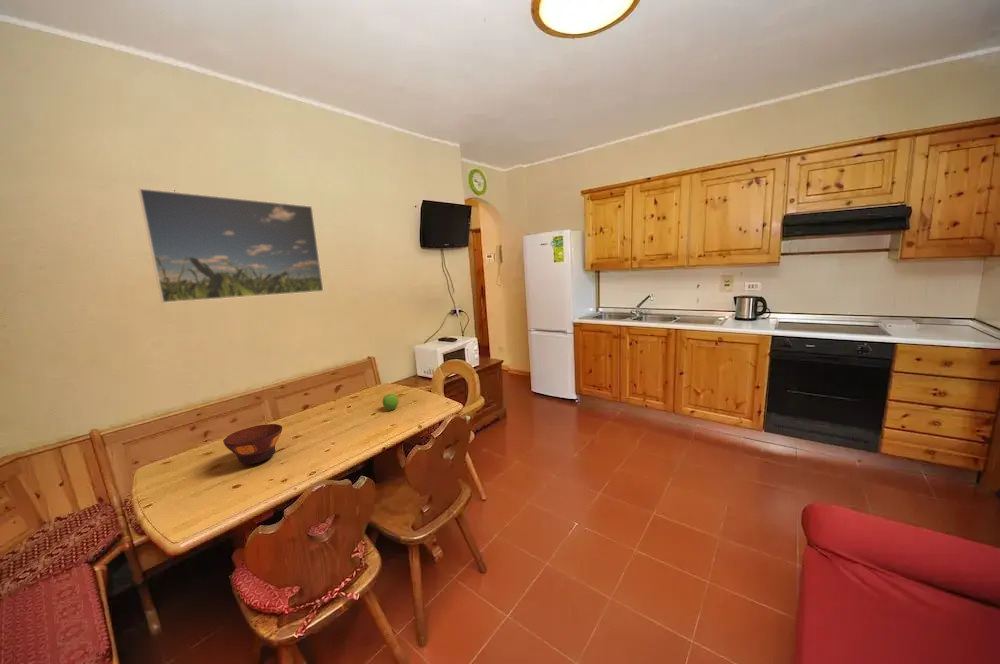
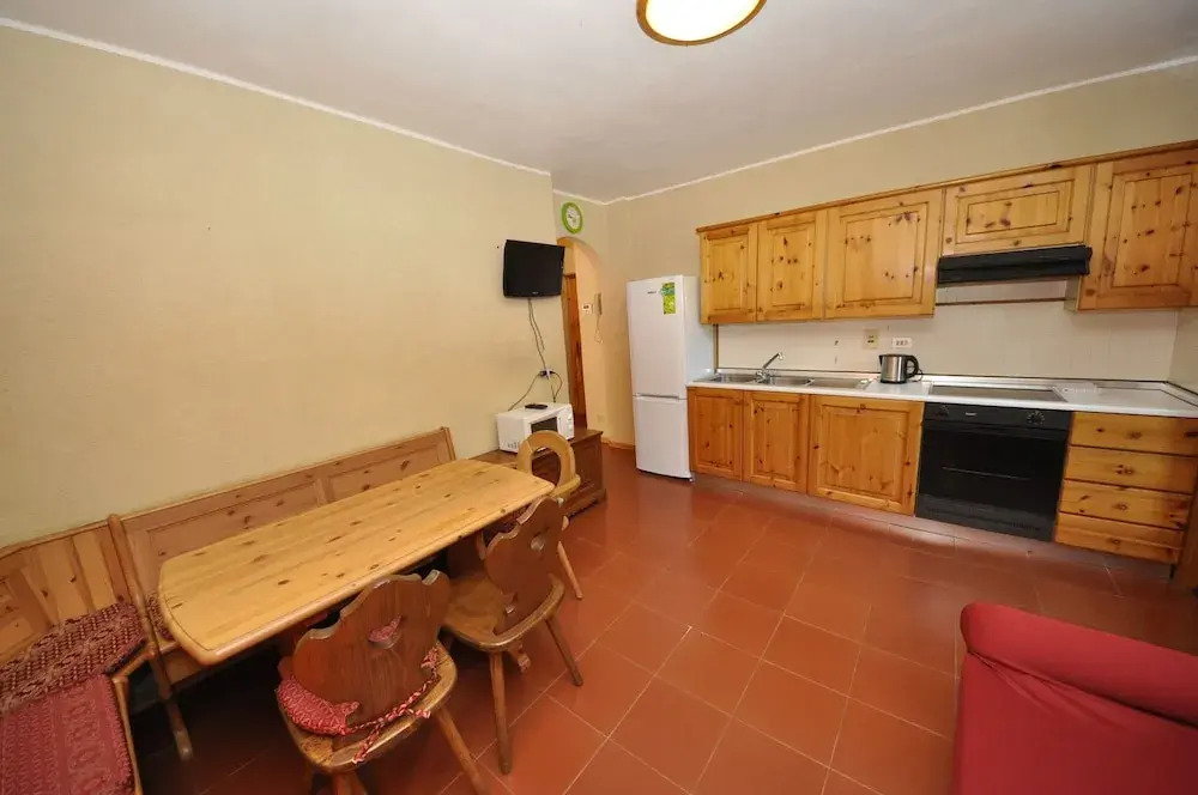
- fruit [381,393,400,411]
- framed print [137,187,325,304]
- bowl [222,423,283,465]
